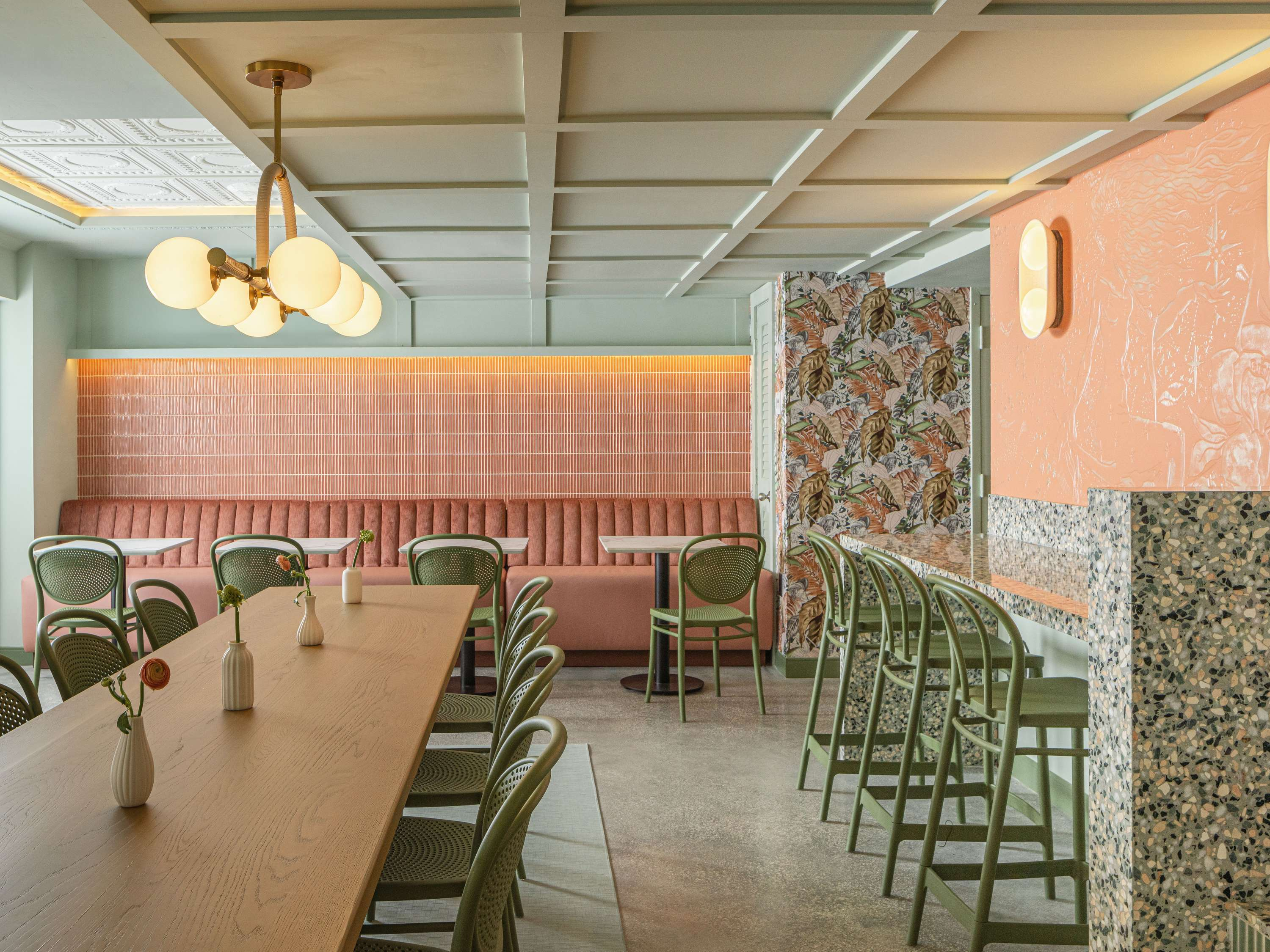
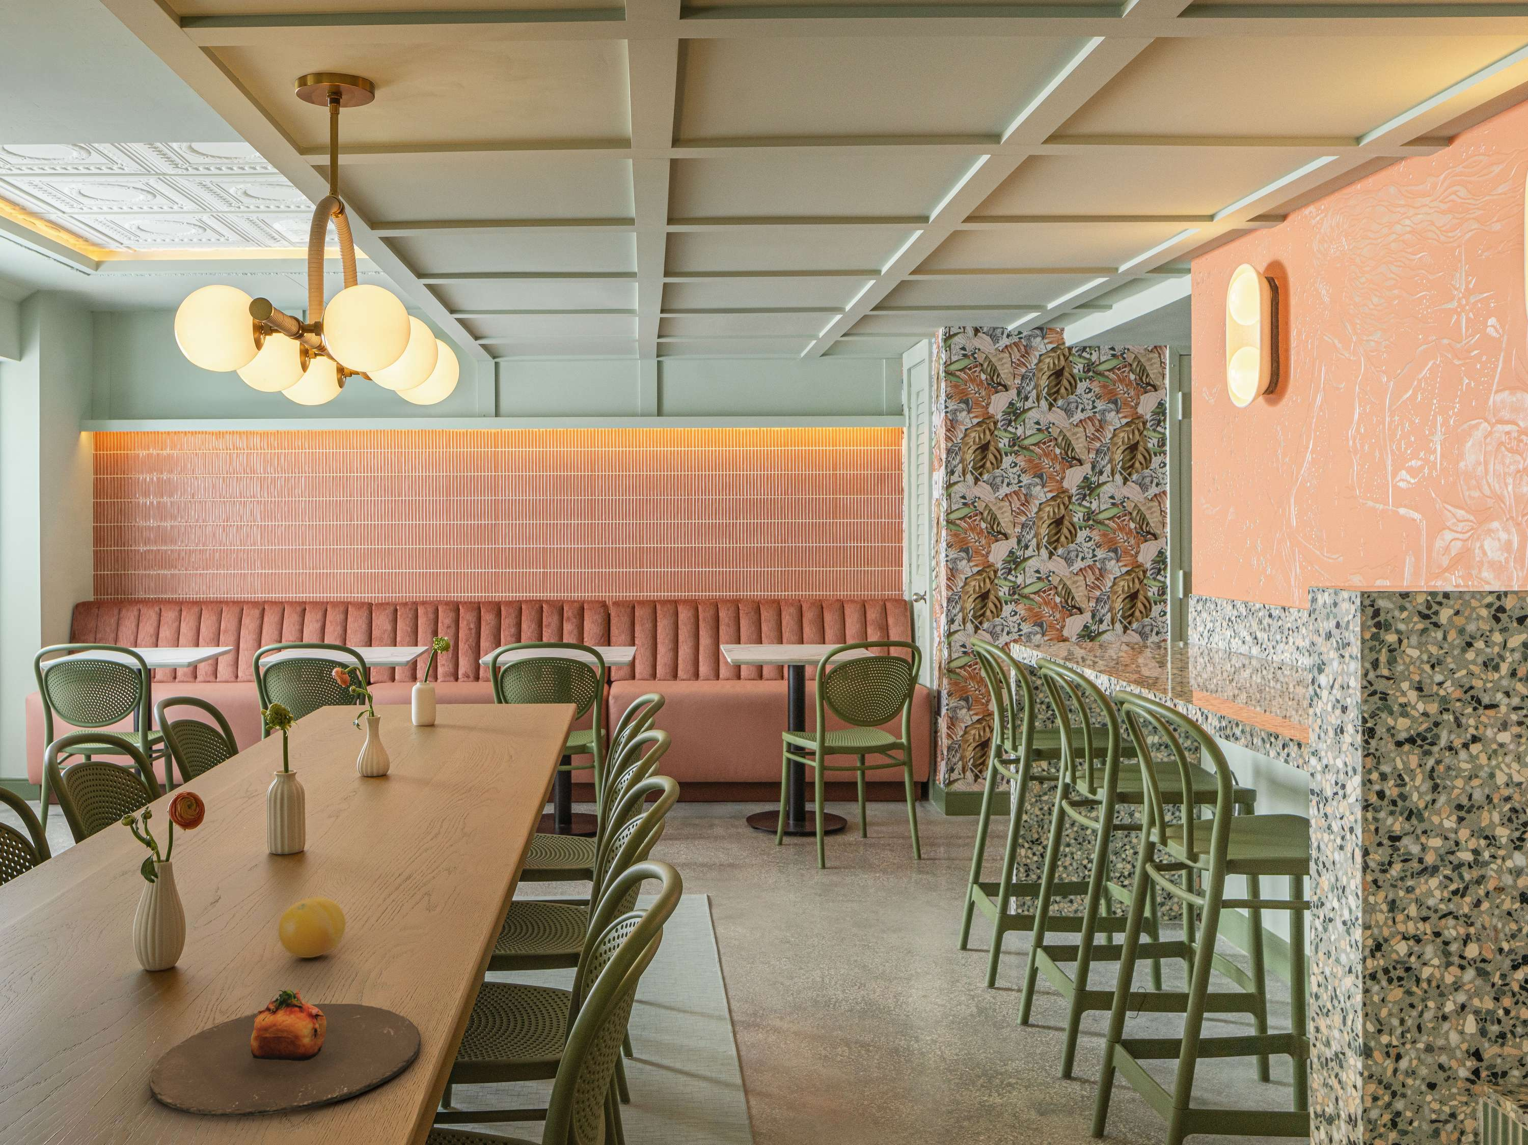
+ fruit [278,897,347,959]
+ plate [149,990,421,1117]
